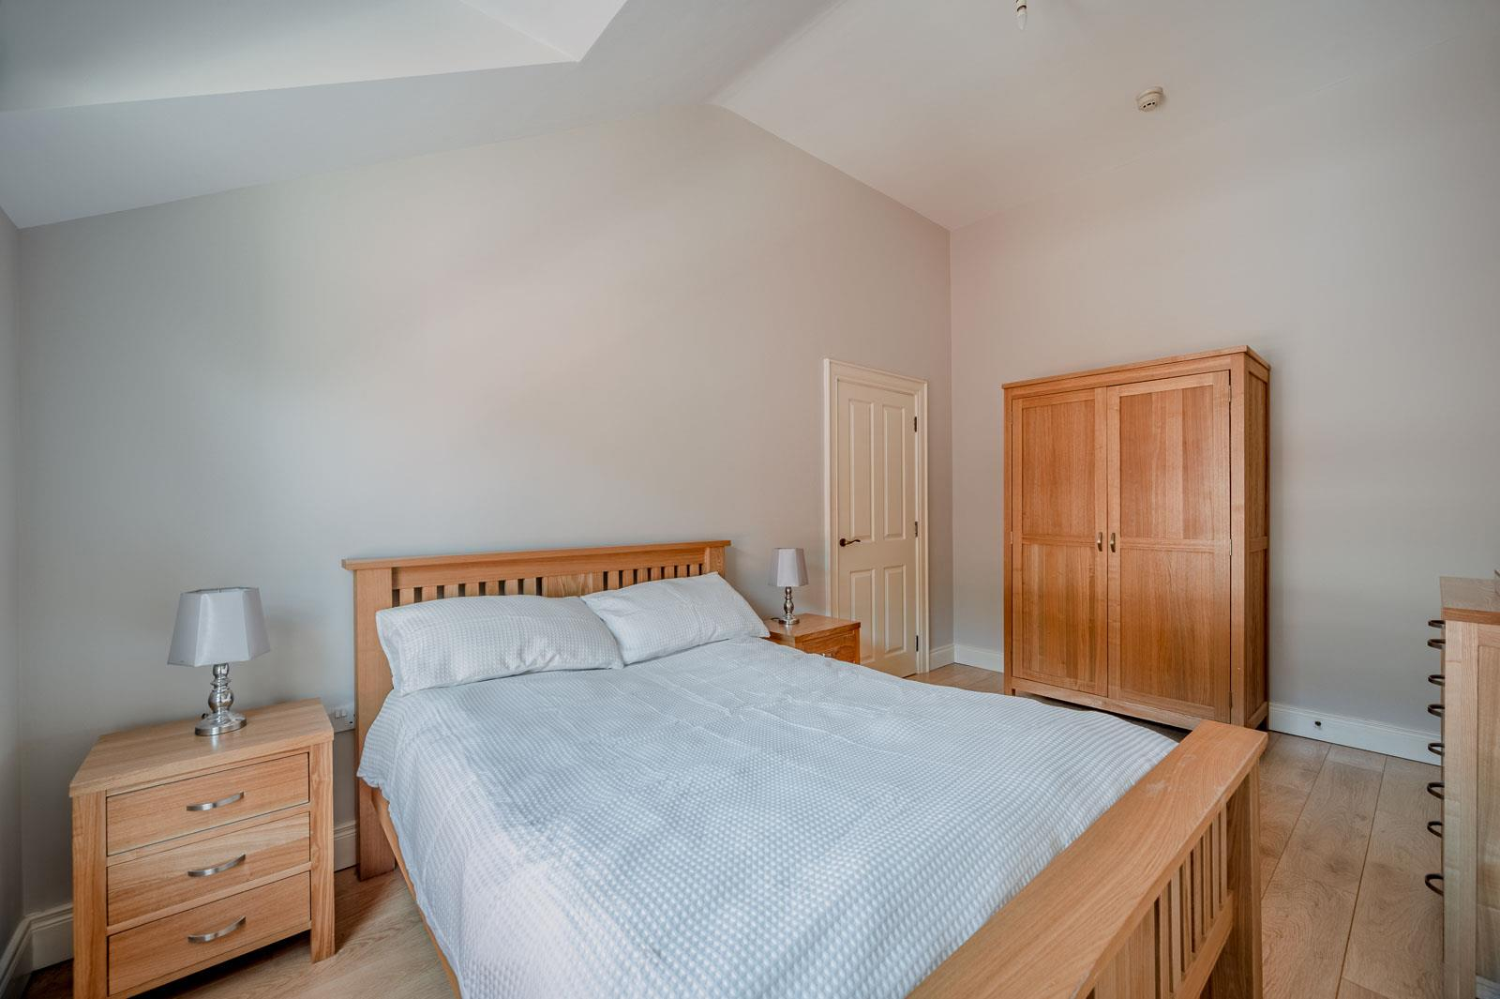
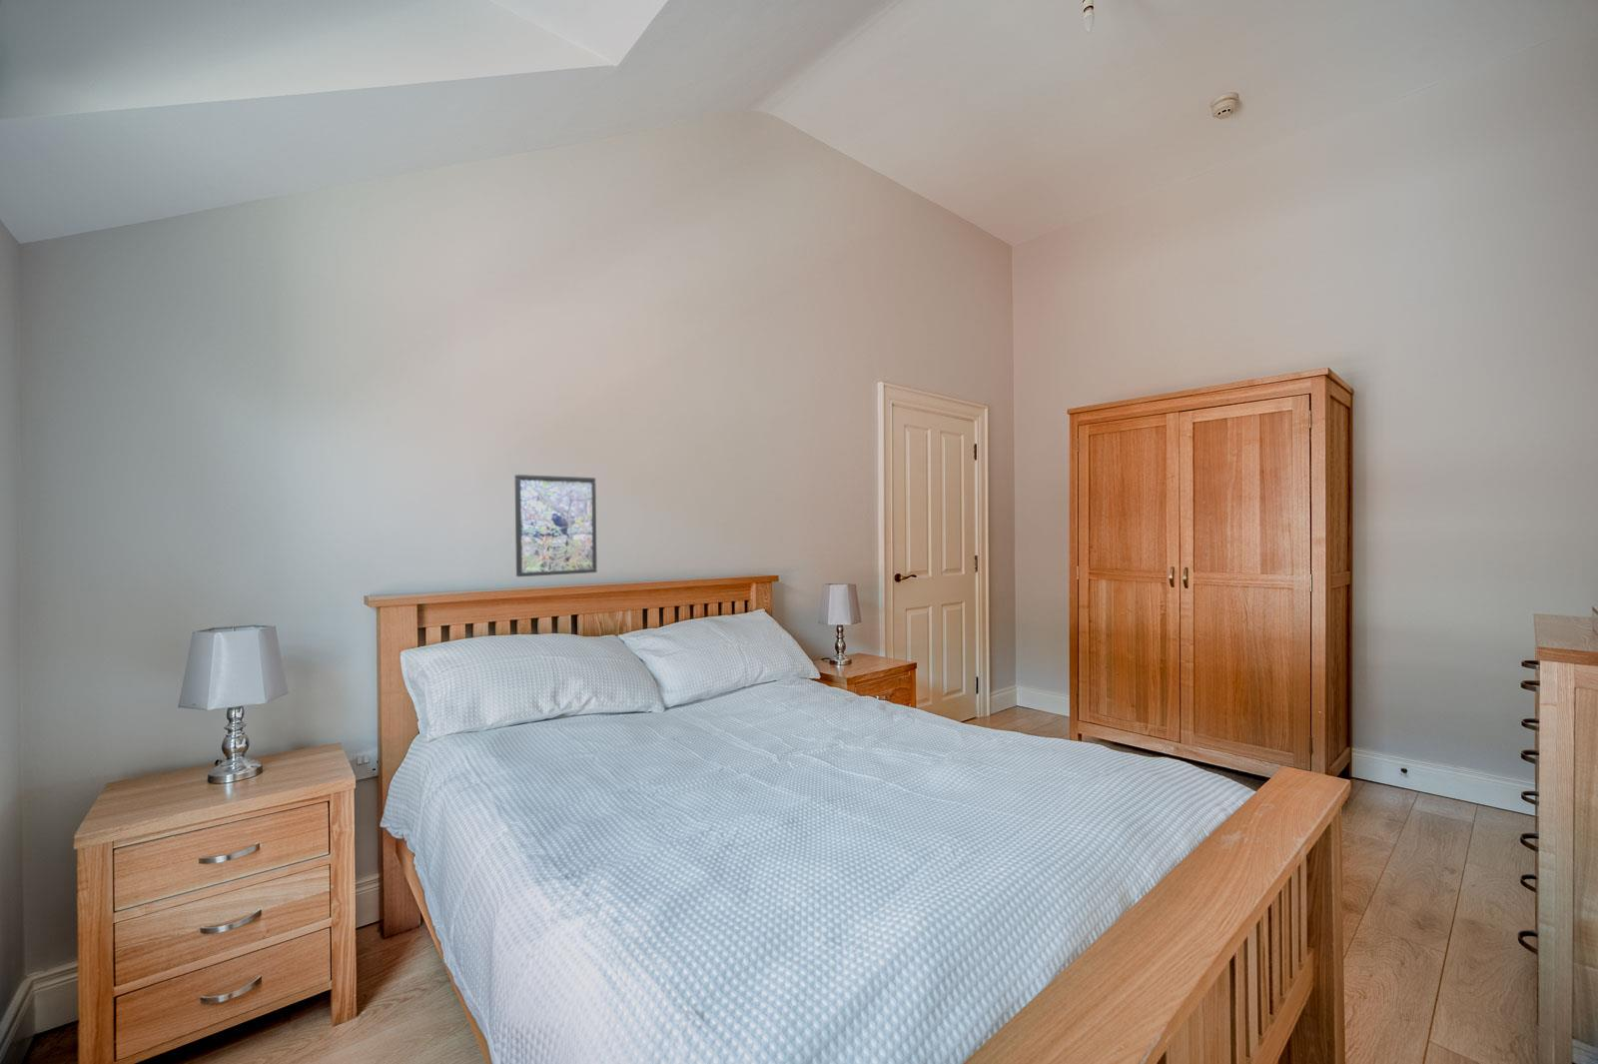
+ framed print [514,474,598,577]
